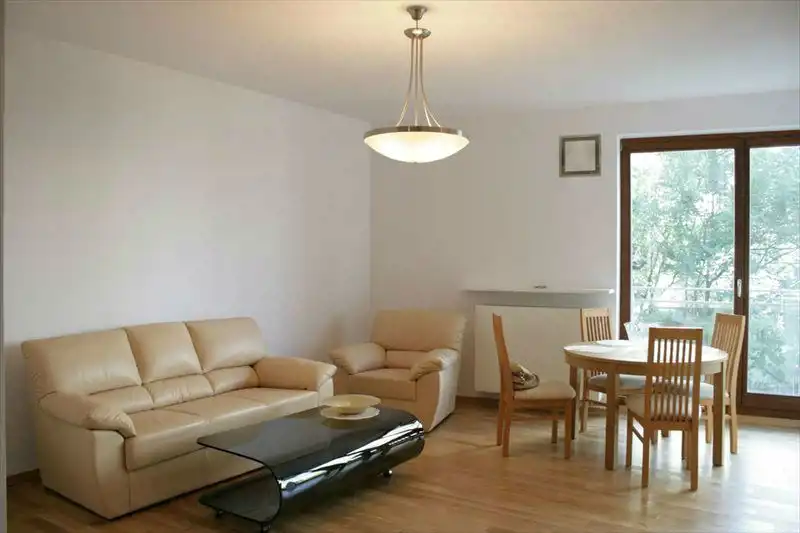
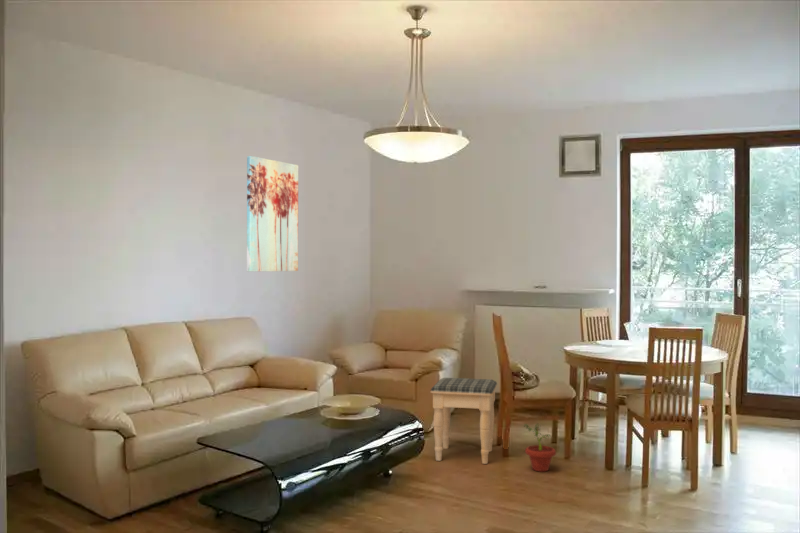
+ wall art [246,155,299,273]
+ footstool [430,377,498,465]
+ potted plant [523,423,557,472]
